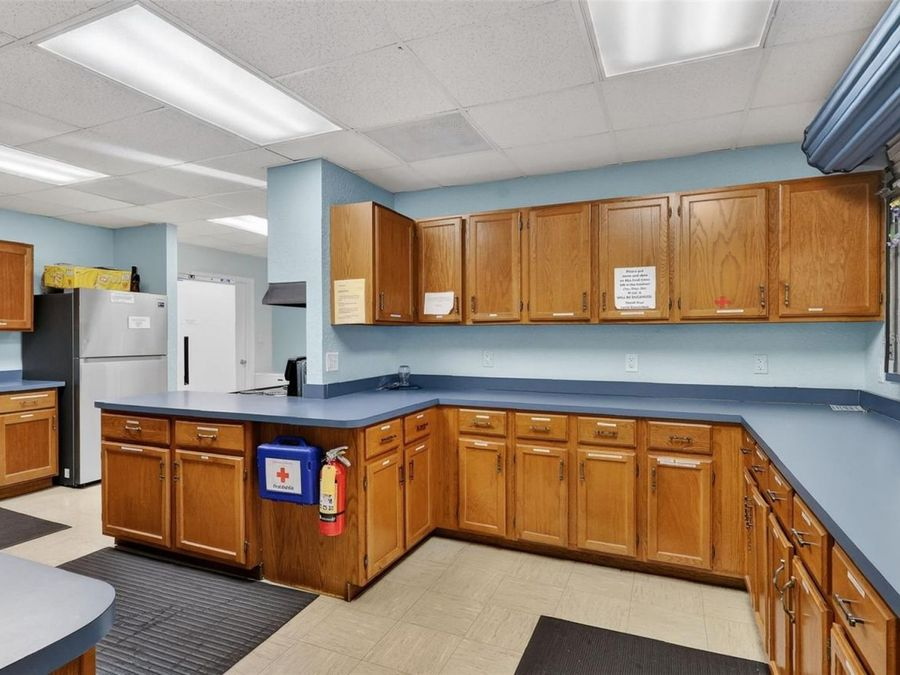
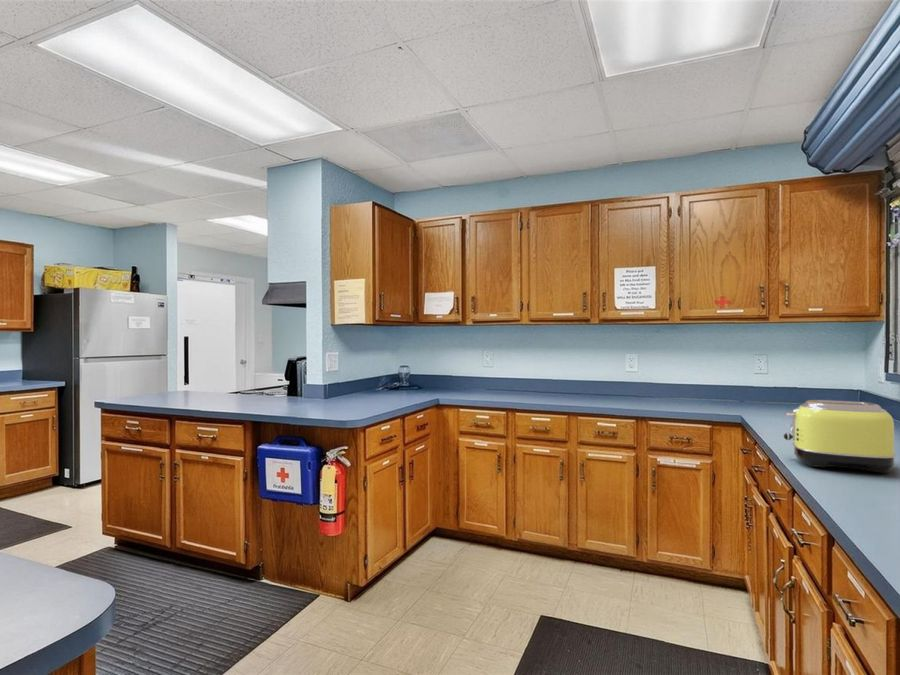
+ toaster [783,399,897,474]
